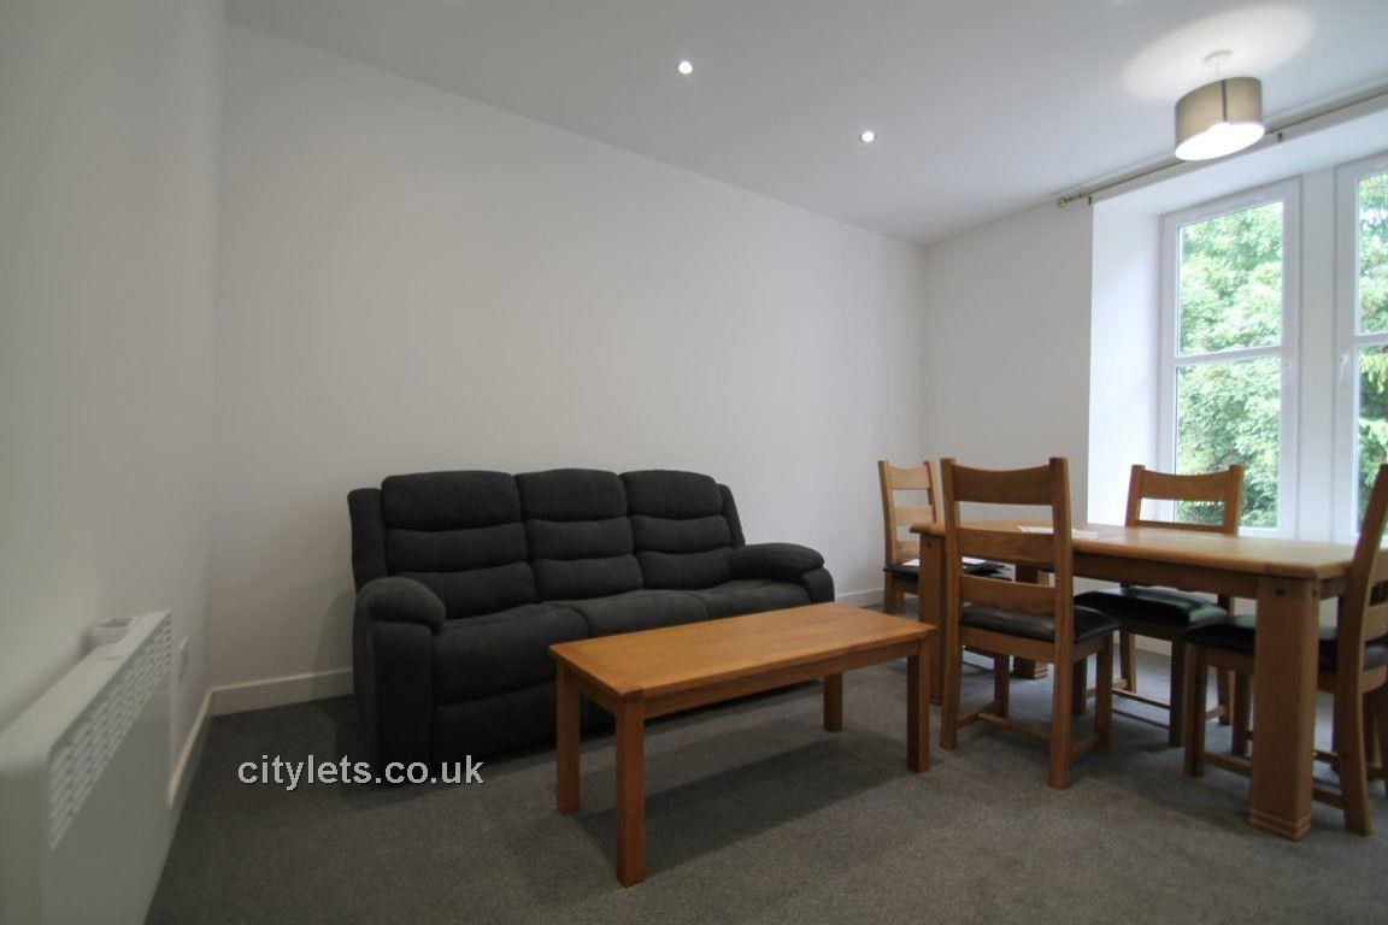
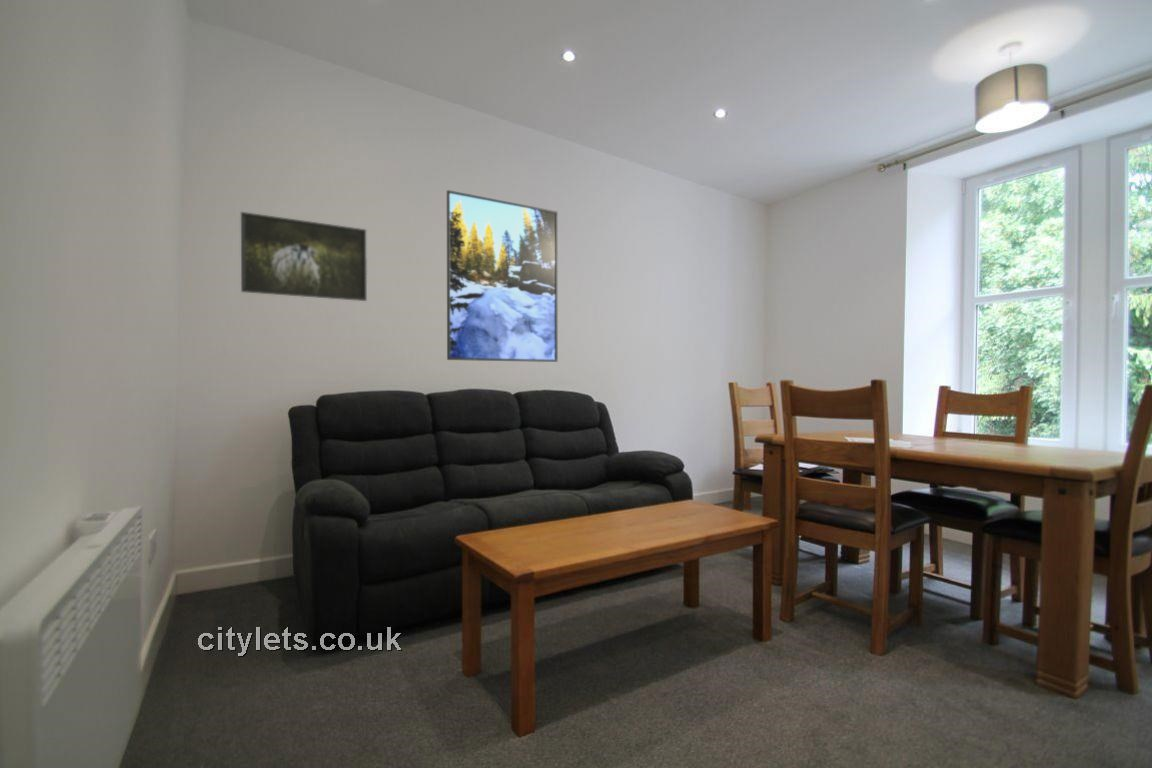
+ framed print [446,189,559,363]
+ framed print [240,211,368,302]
